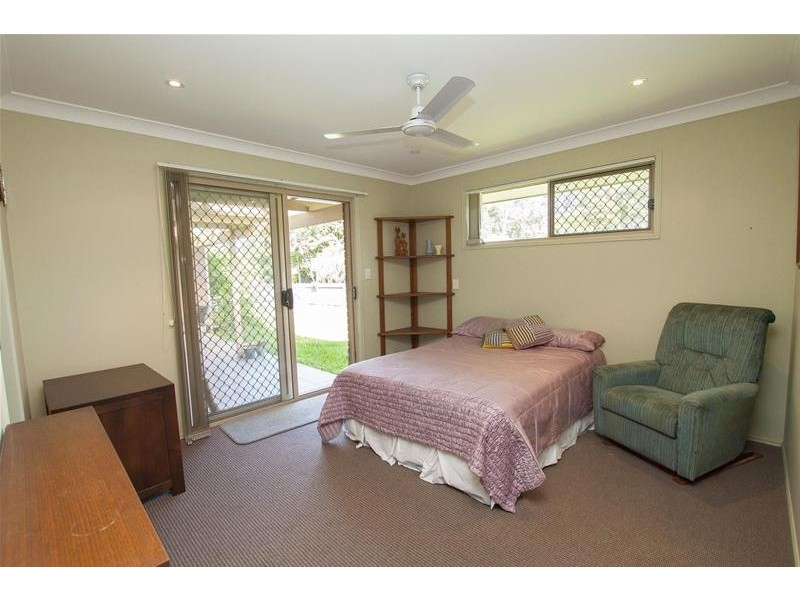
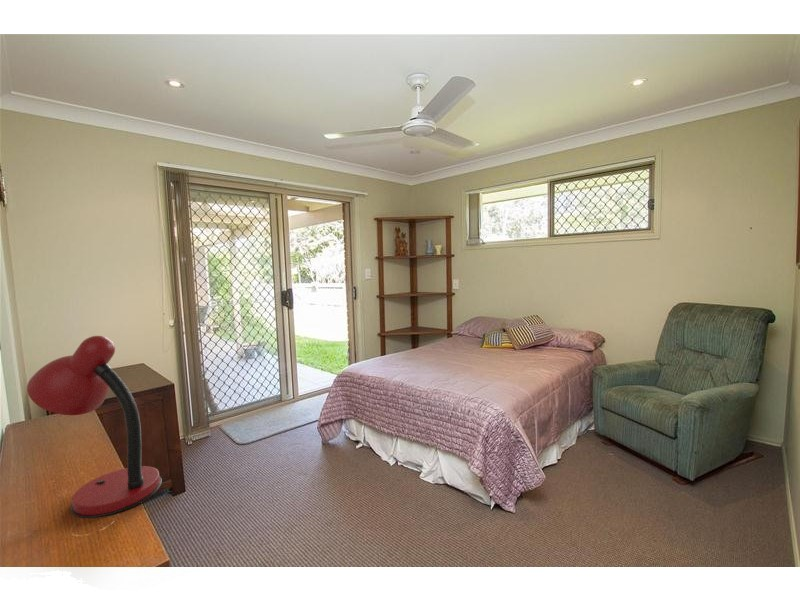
+ desk lamp [26,335,163,519]
